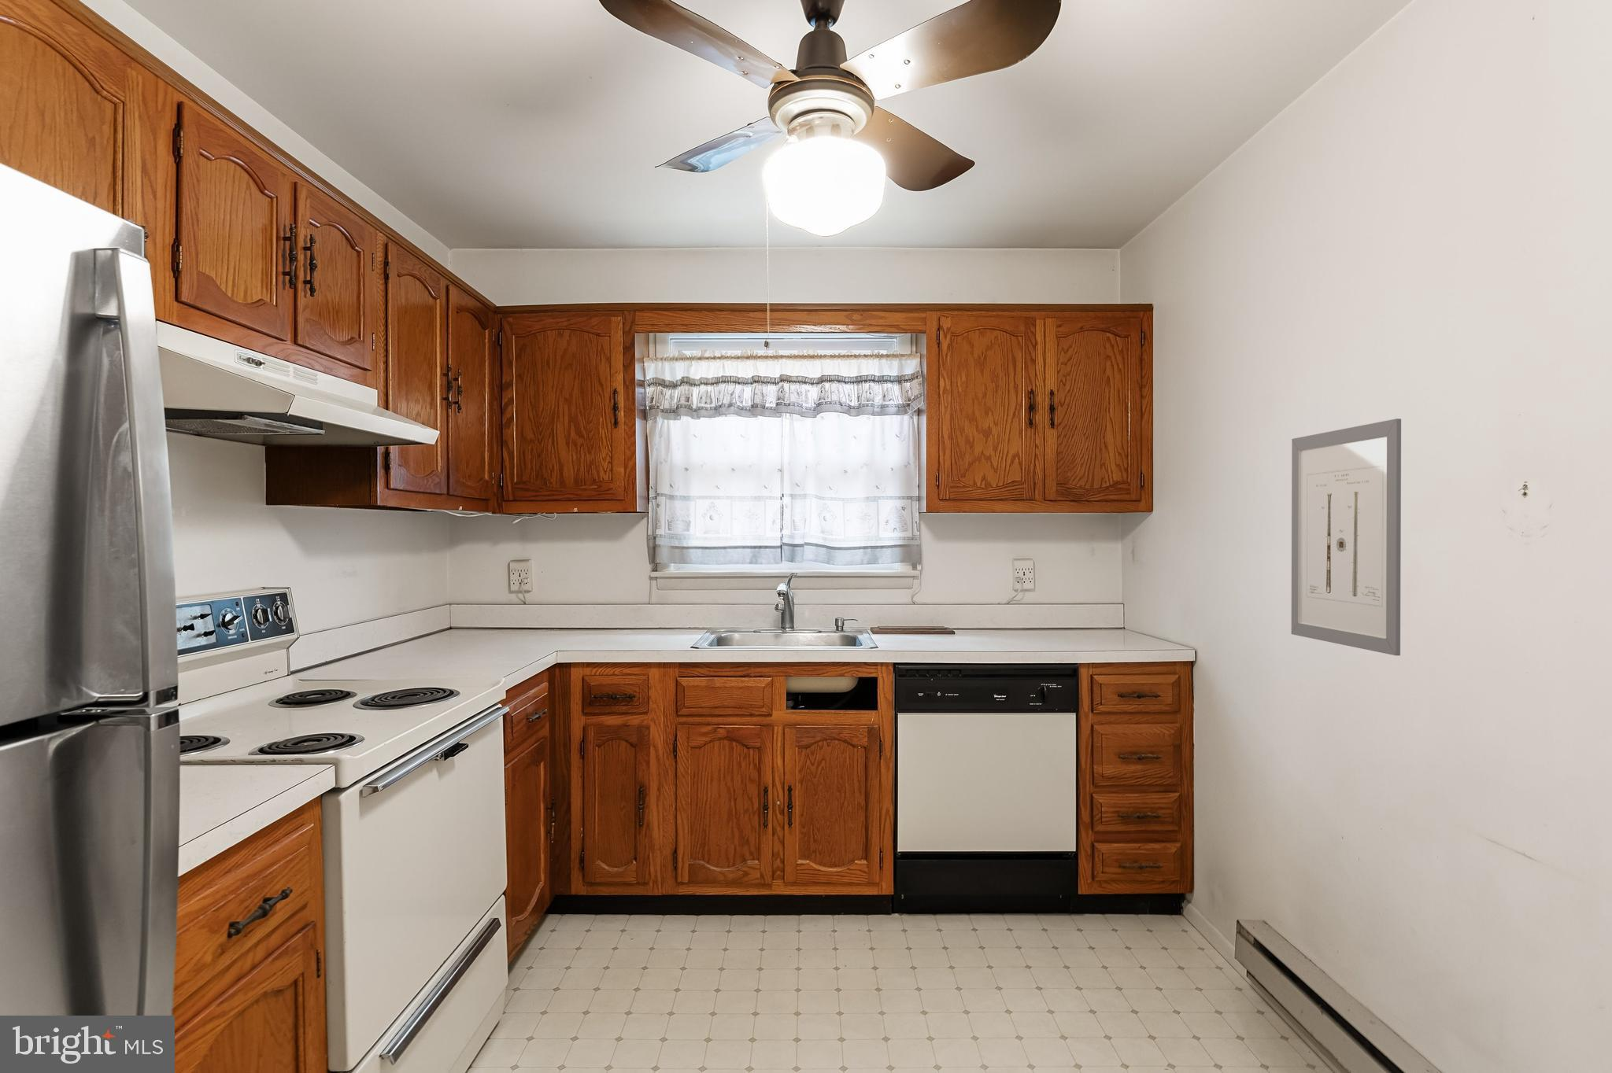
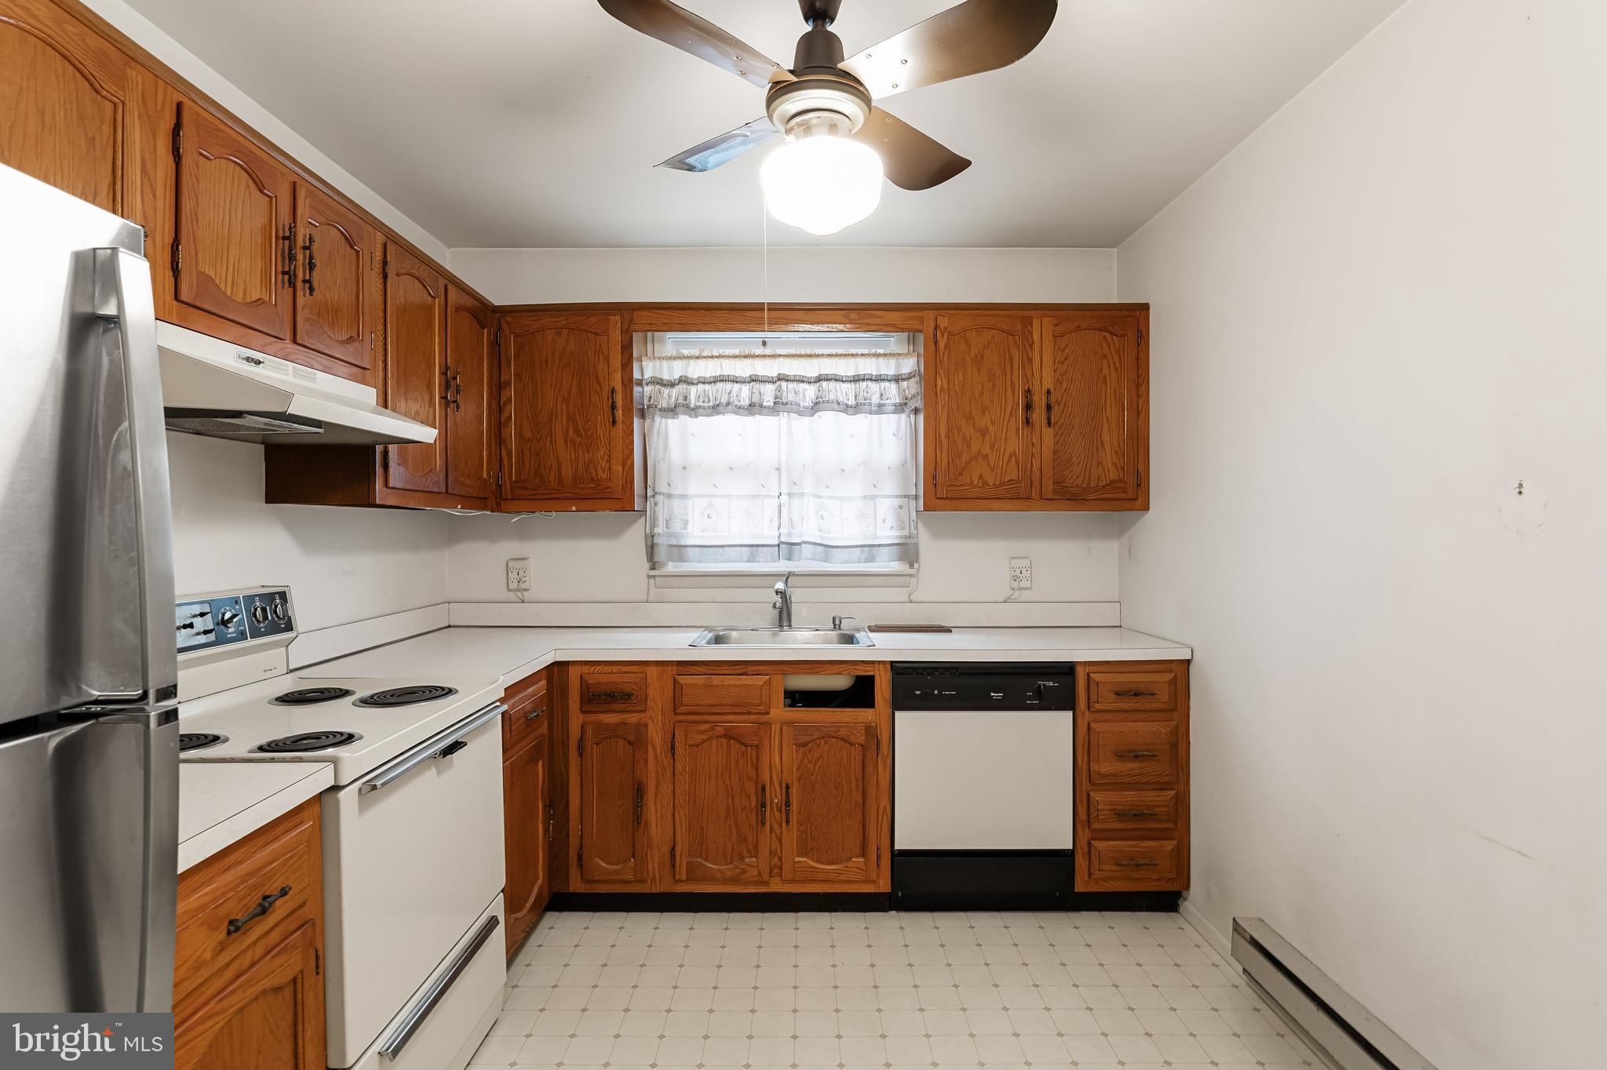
- wall art [1291,418,1402,656]
